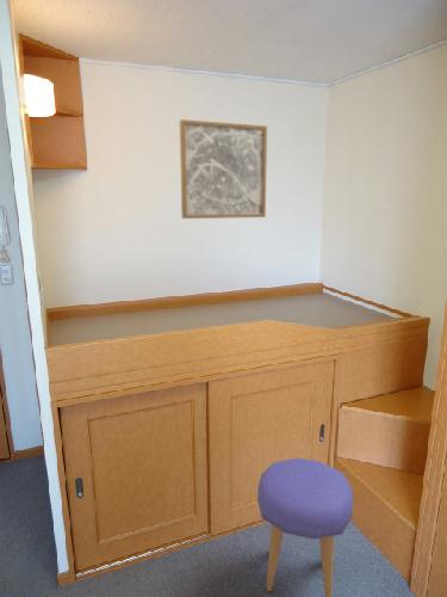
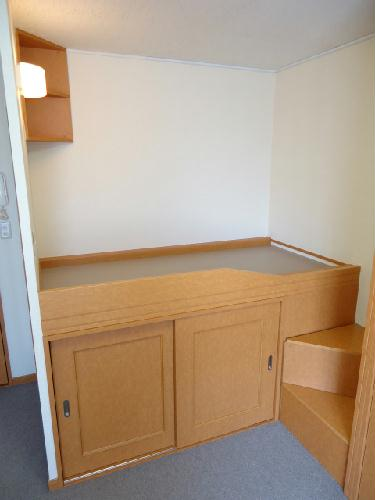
- stool [256,457,354,597]
- wall art [179,118,268,220]
